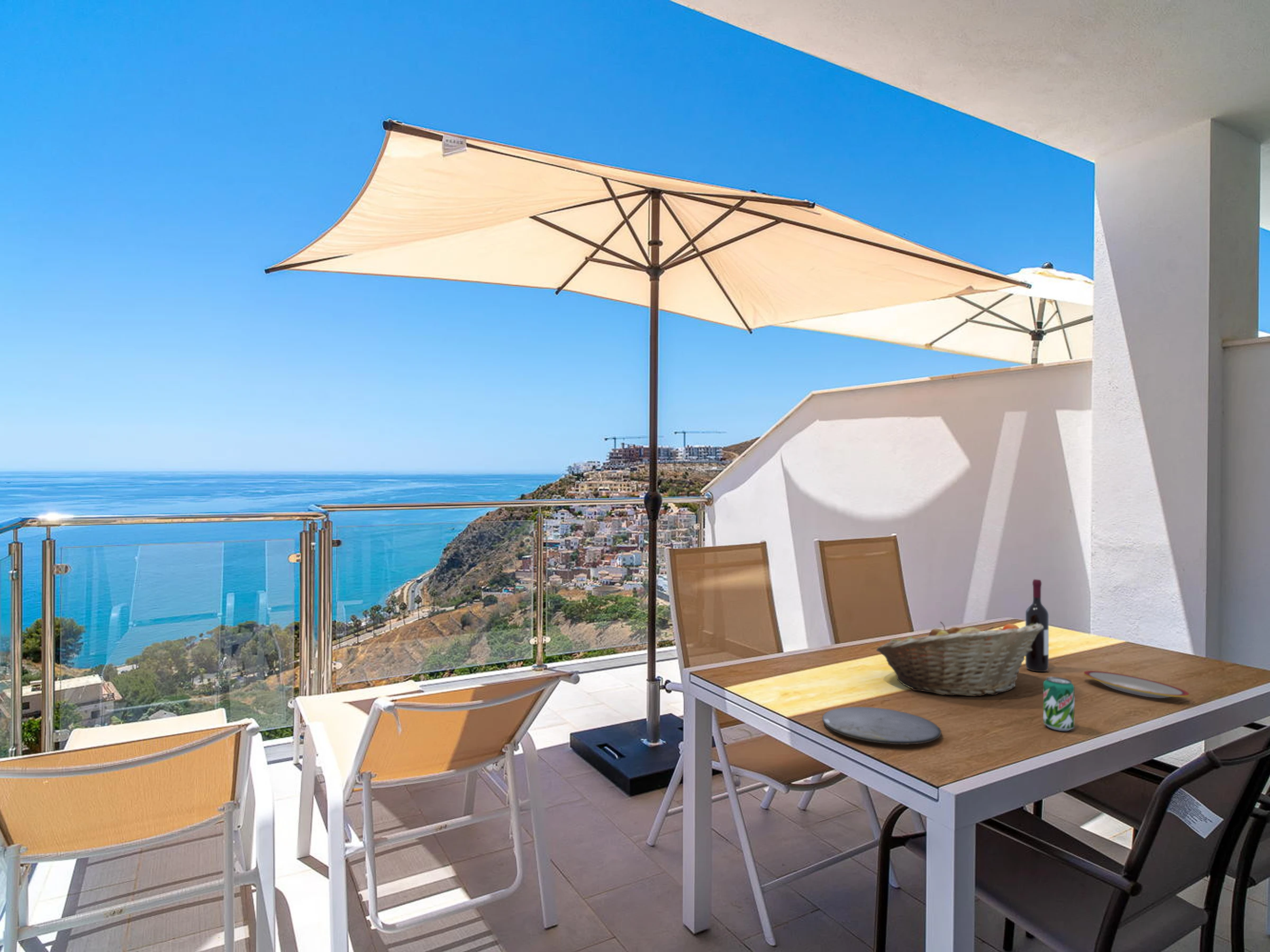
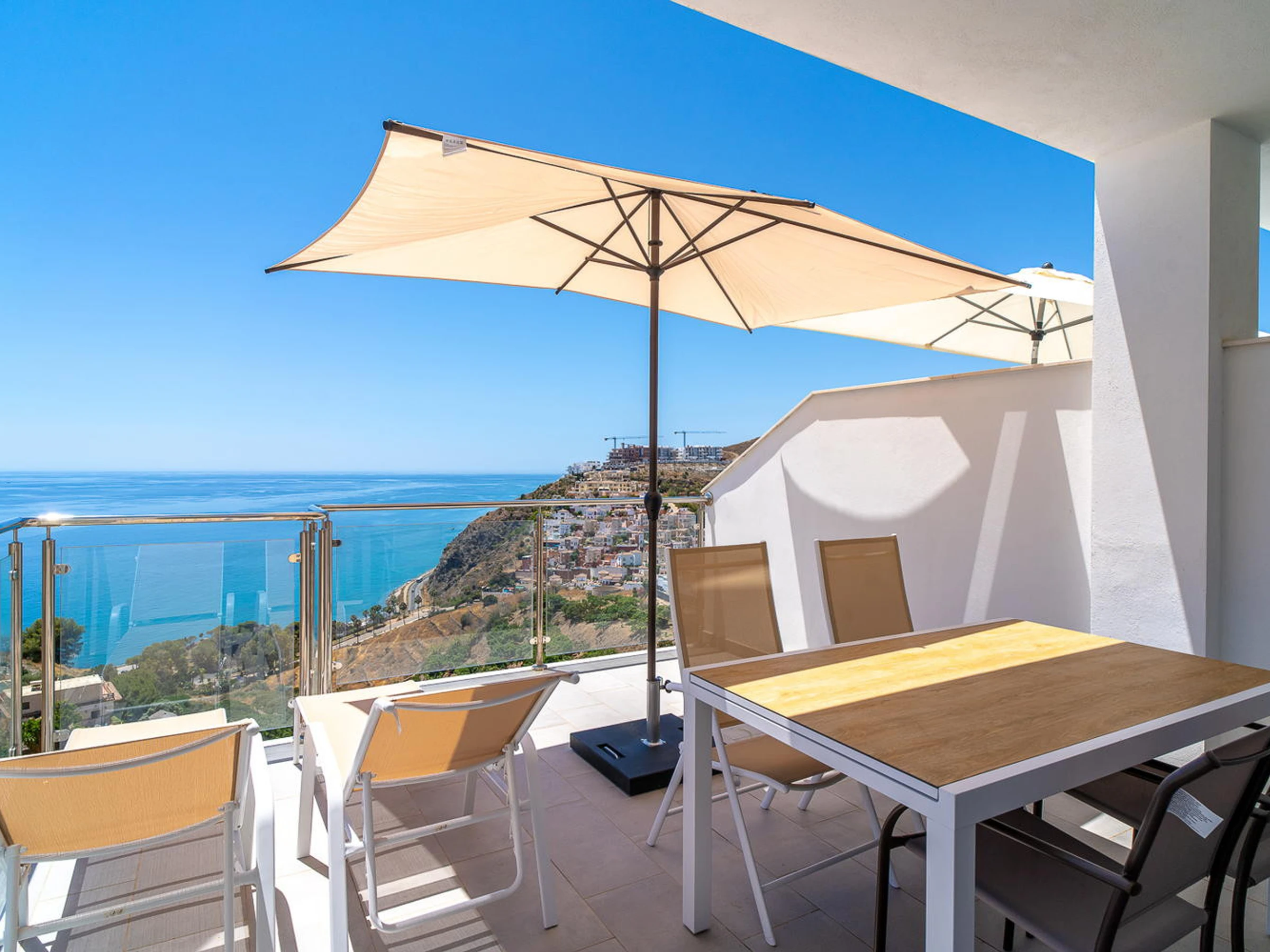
- fruit basket [876,621,1044,697]
- plate [822,706,942,745]
- wine bottle [1025,579,1049,672]
- plate [1083,670,1190,699]
- beverage can [1042,676,1075,731]
